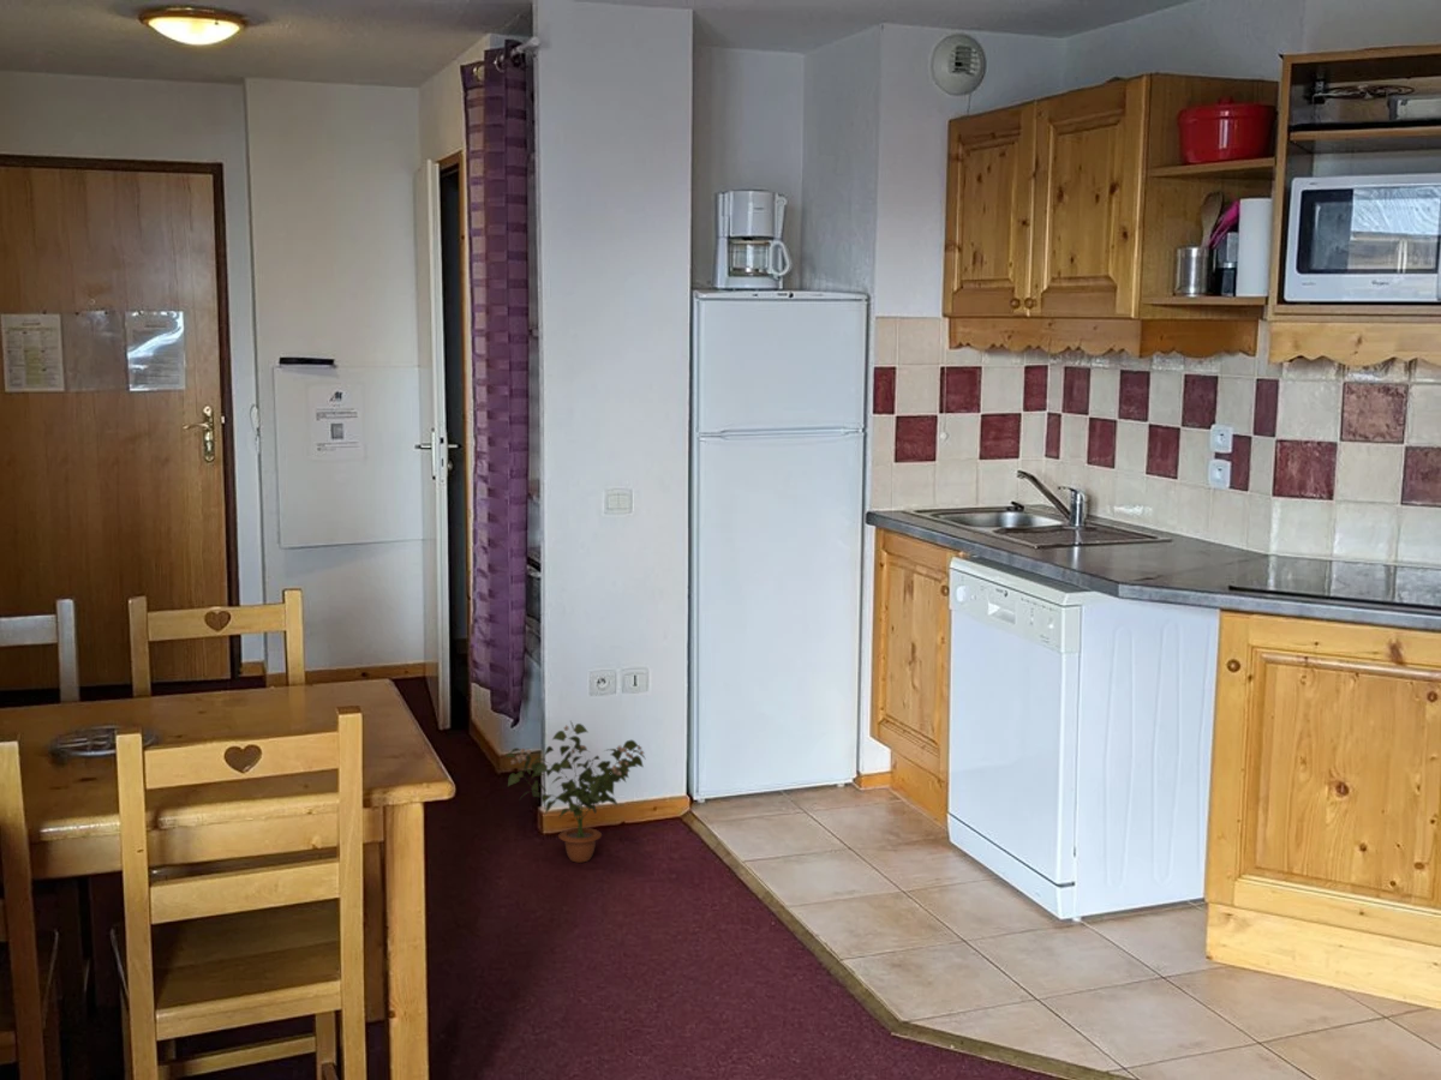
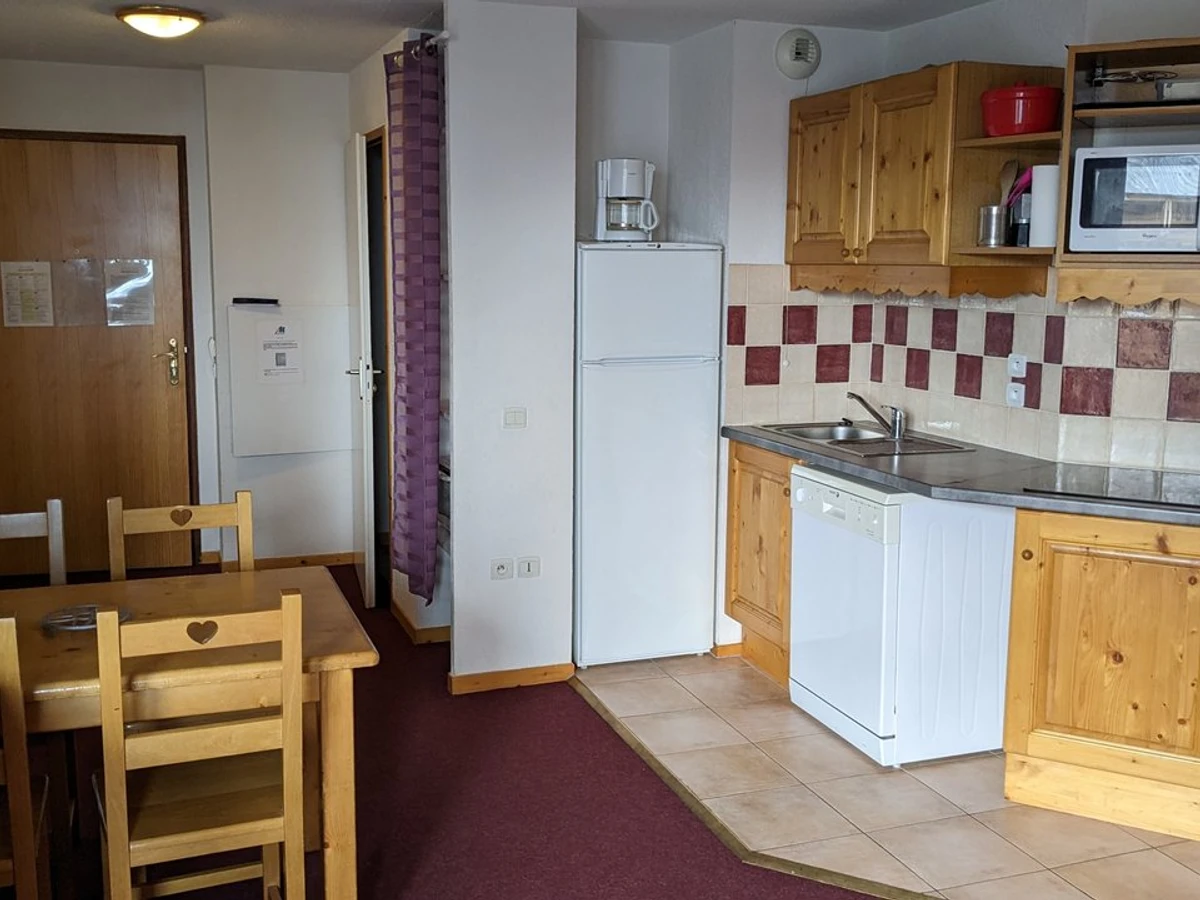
- potted plant [504,720,646,864]
